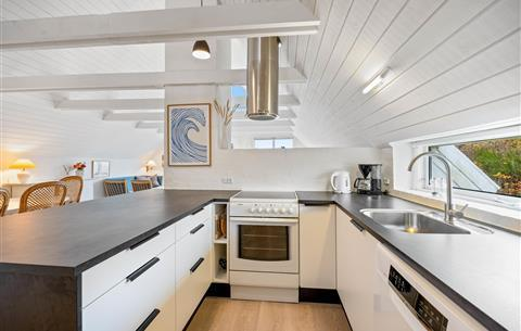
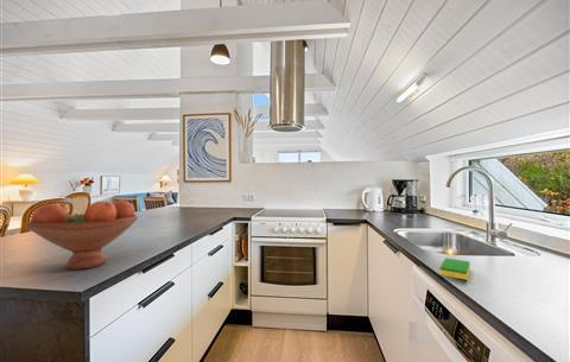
+ dish sponge [438,258,471,281]
+ fruit bowl [25,199,139,271]
